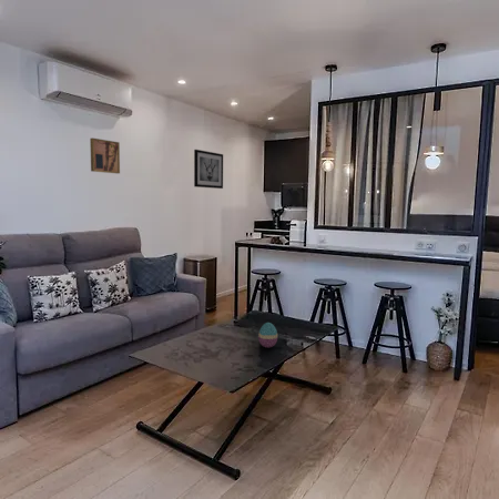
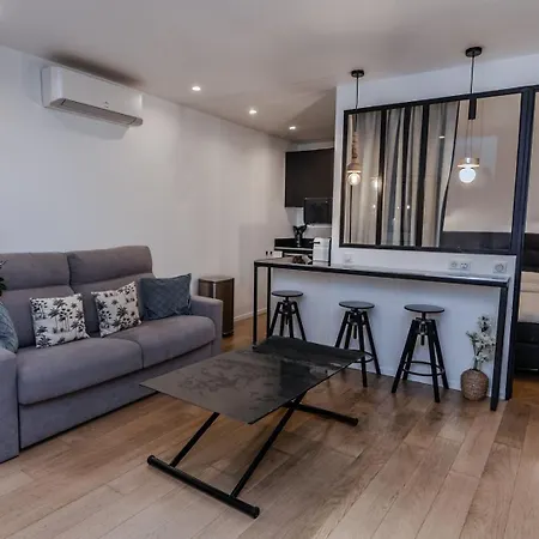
- wall art [89,138,121,174]
- decorative egg [257,322,278,348]
- wall art [193,149,224,190]
